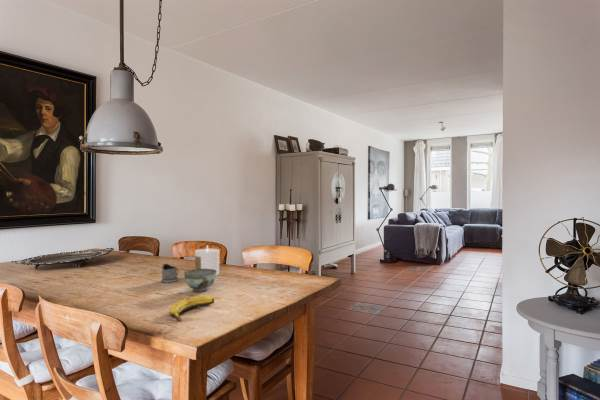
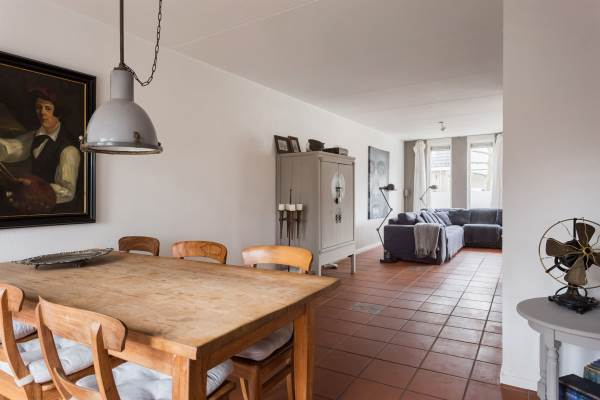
- candle [194,245,221,277]
- tea glass holder [160,263,180,284]
- banana [168,295,215,323]
- bowl [183,268,217,293]
